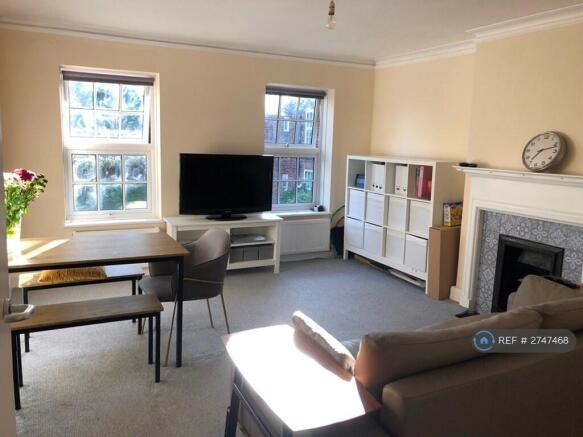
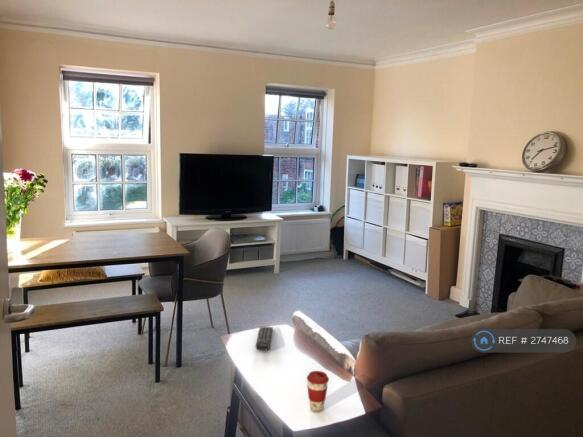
+ coffee cup [306,370,330,413]
+ remote control [255,326,274,352]
